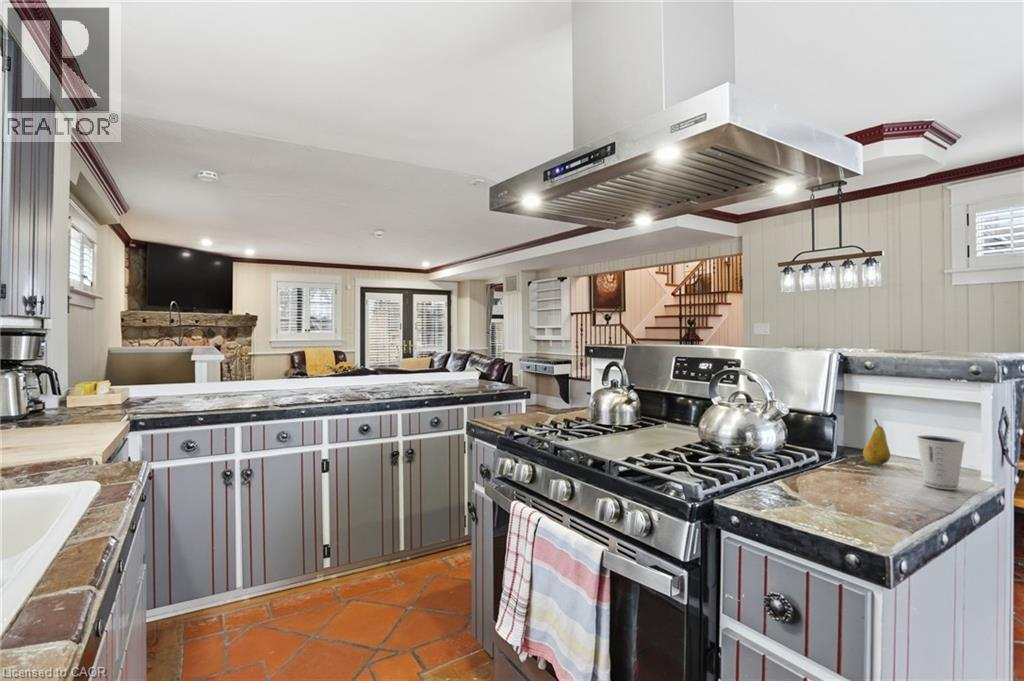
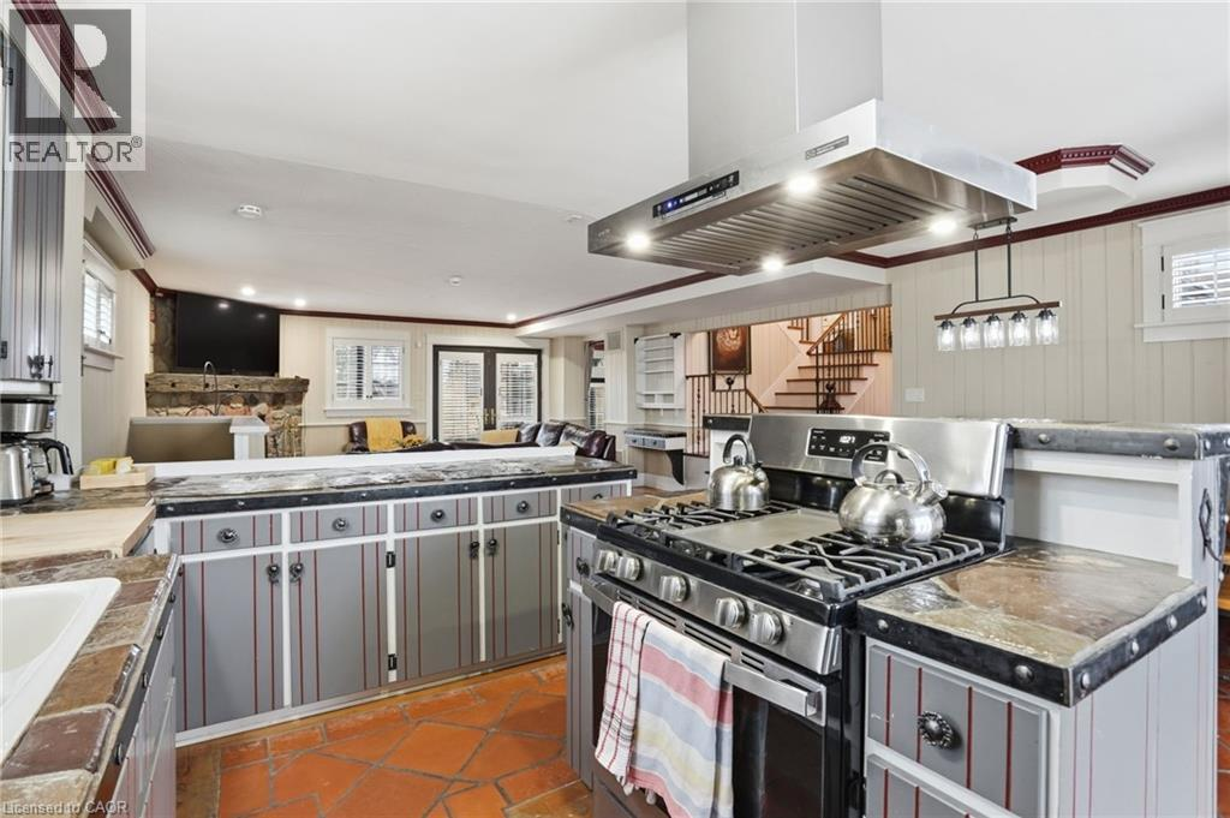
- dixie cup [915,434,967,491]
- fruit [862,418,891,465]
